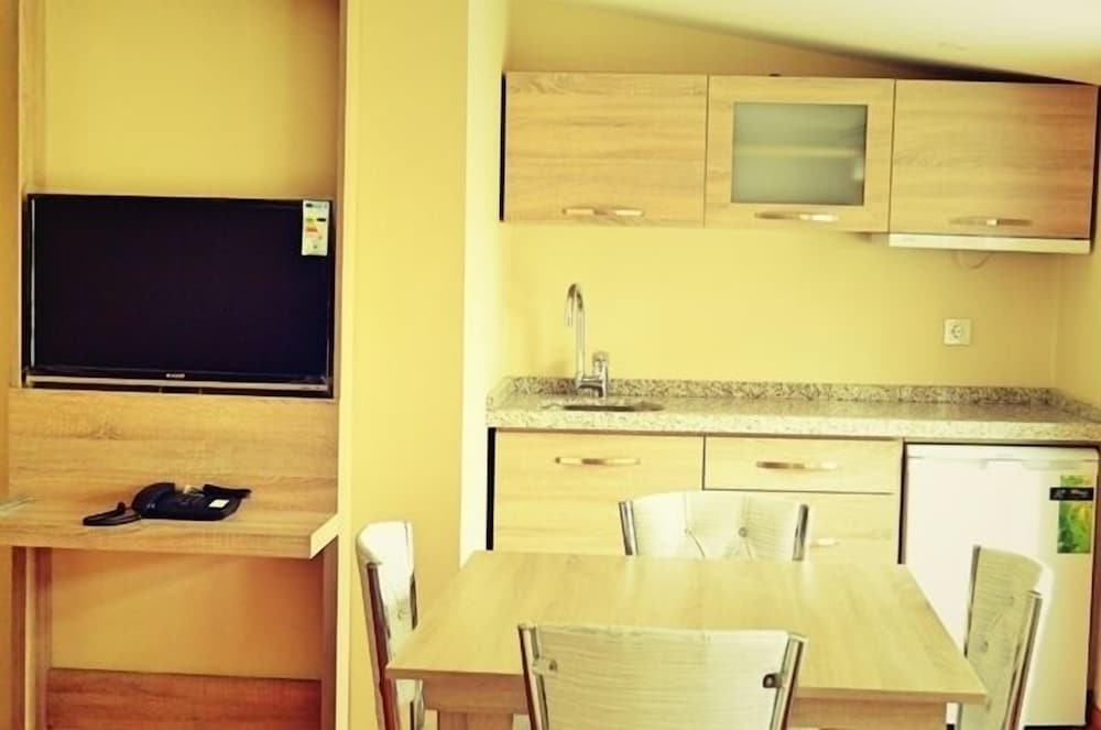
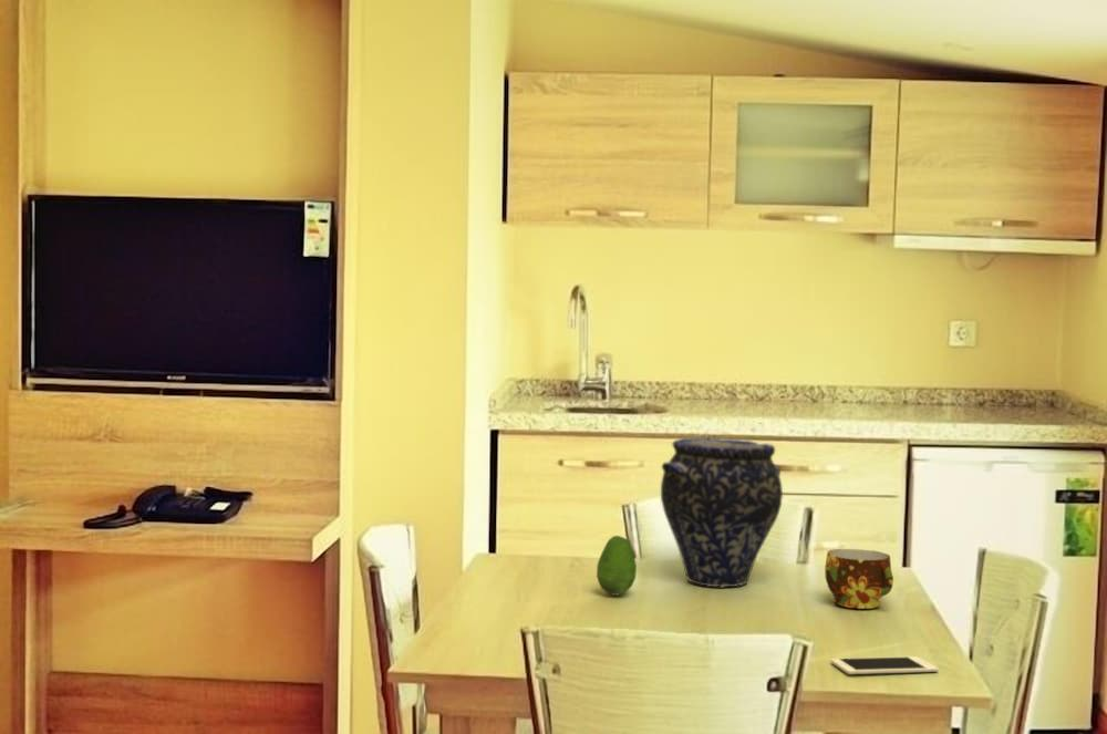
+ cell phone [830,655,940,675]
+ fruit [596,535,638,597]
+ vase [660,437,784,589]
+ cup [824,548,894,610]
